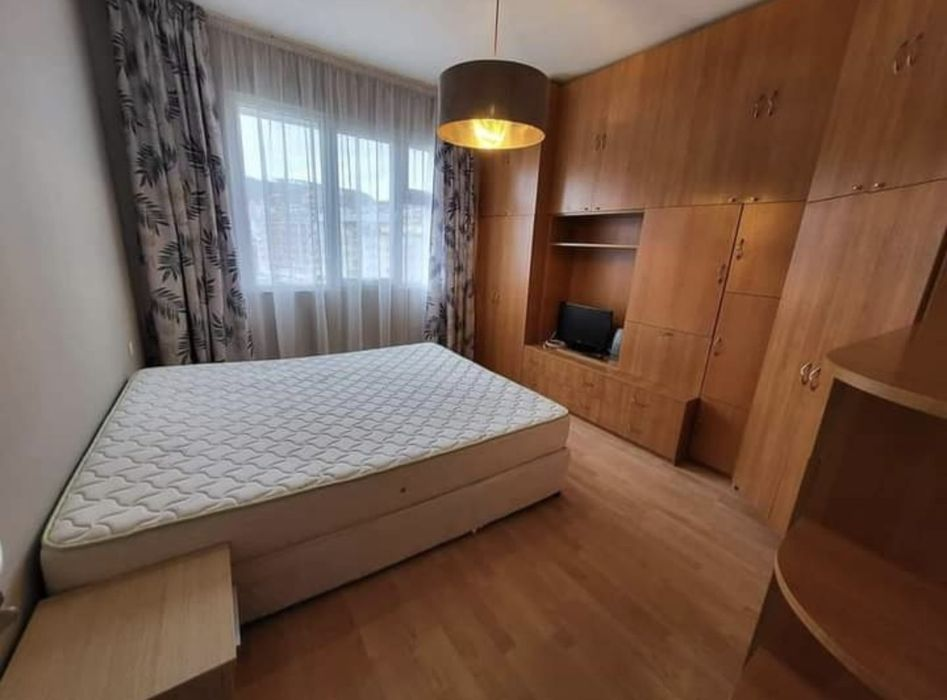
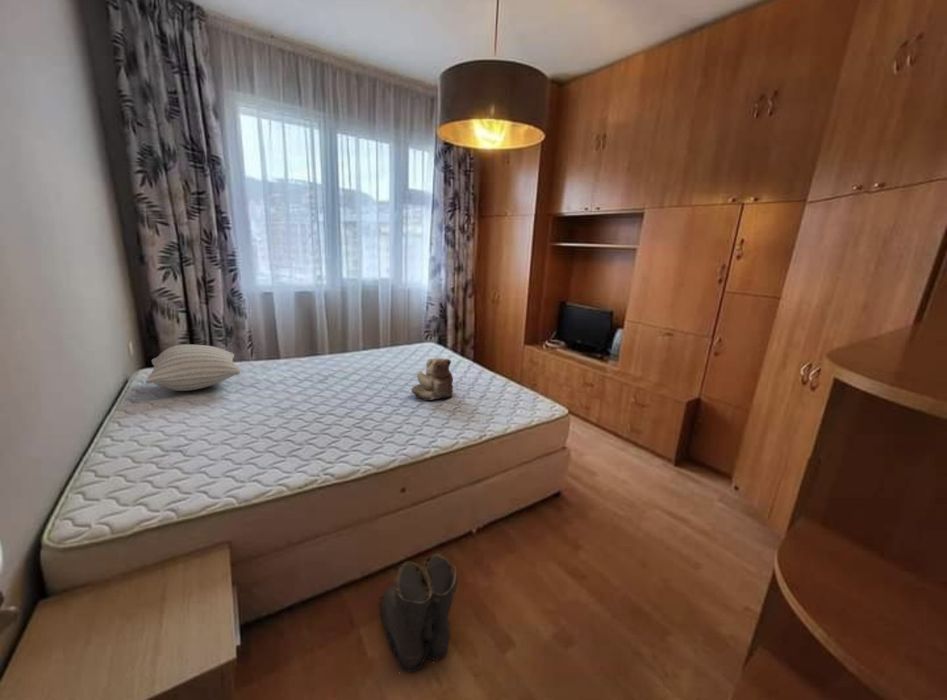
+ pillow [145,343,241,392]
+ teddy bear [410,357,454,401]
+ boots [378,553,459,675]
